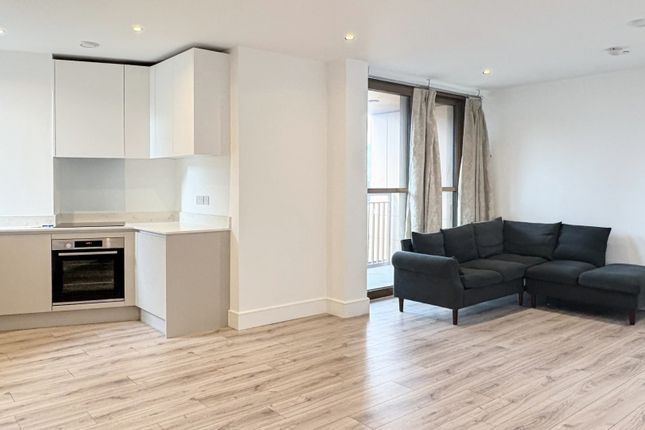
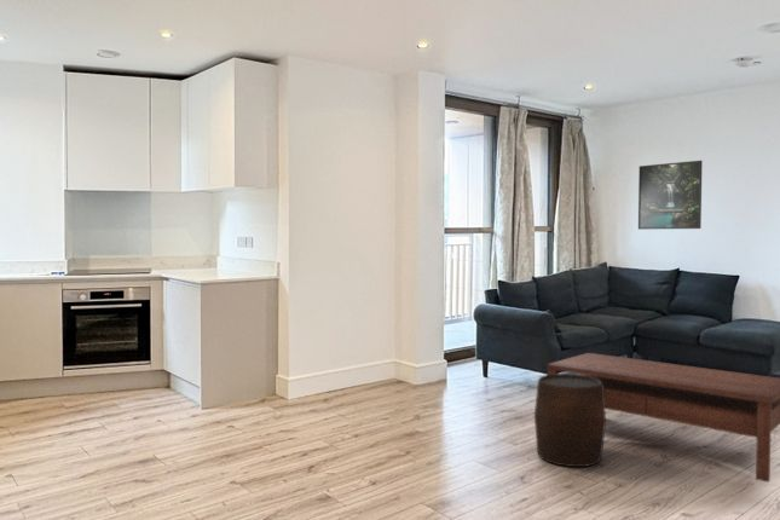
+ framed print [637,160,704,231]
+ coffee table [547,352,780,484]
+ stool [533,372,607,468]
